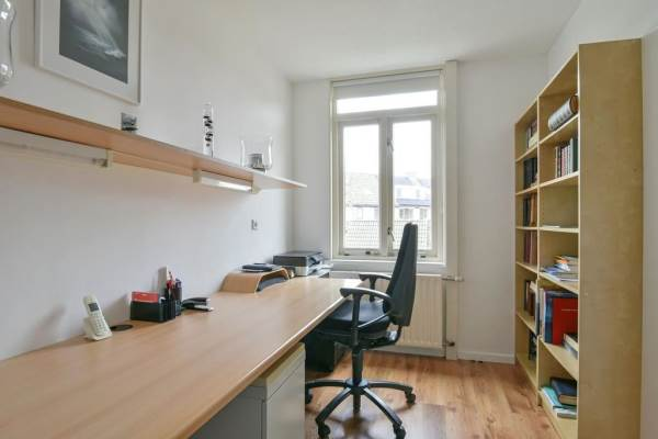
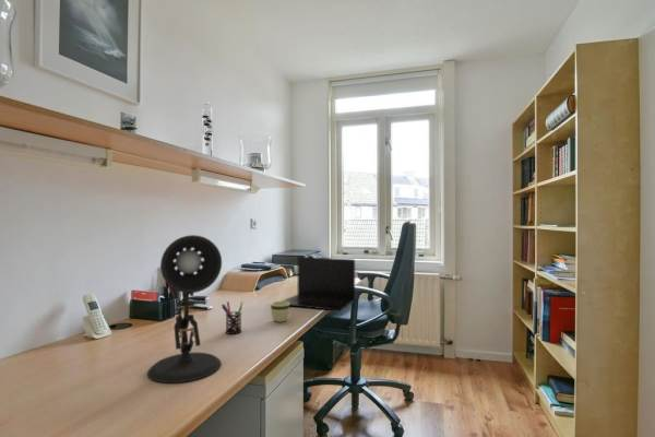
+ mug [270,300,290,323]
+ laptop [281,256,356,312]
+ desk lamp [146,234,223,383]
+ pen holder [221,300,243,335]
